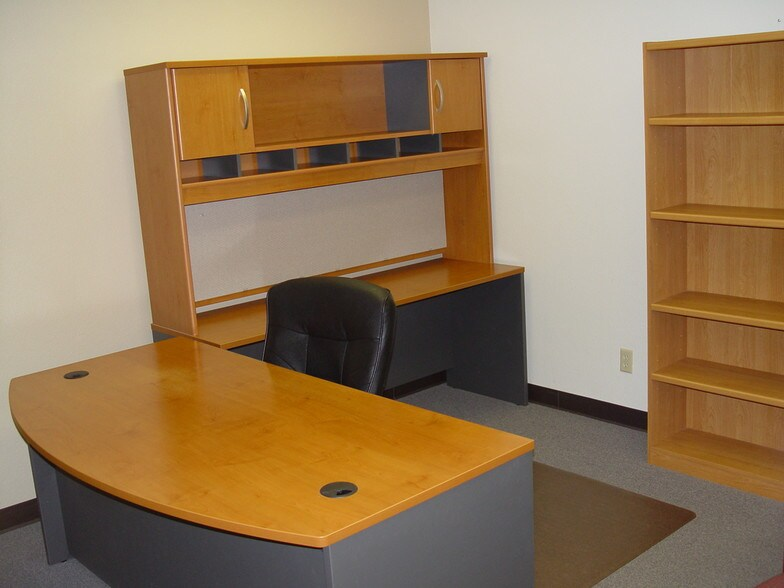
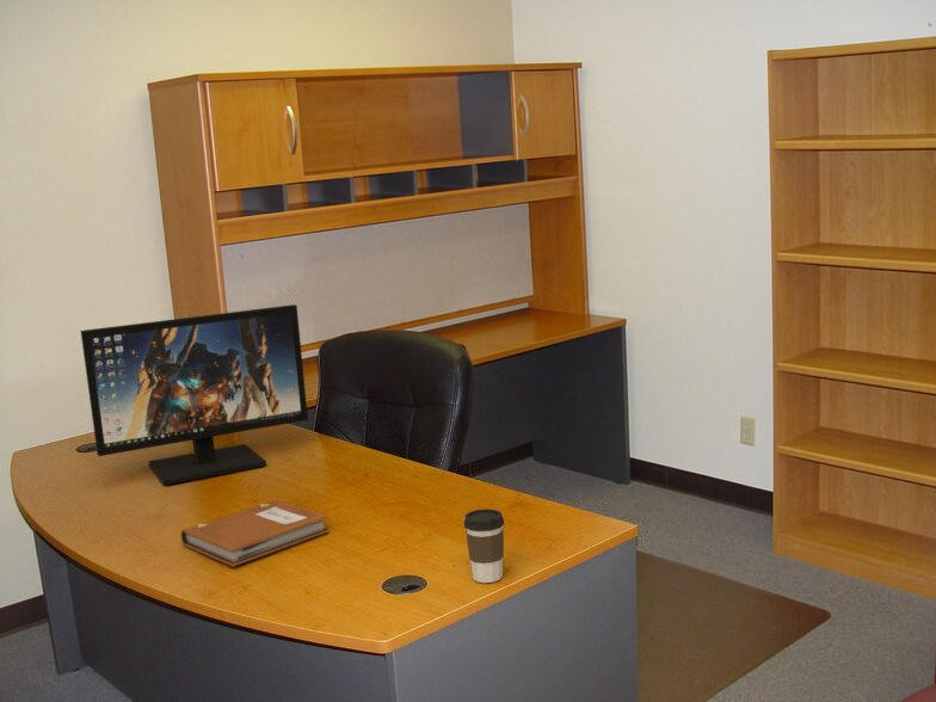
+ coffee cup [463,507,505,584]
+ computer monitor [80,303,309,486]
+ notebook [180,499,331,567]
